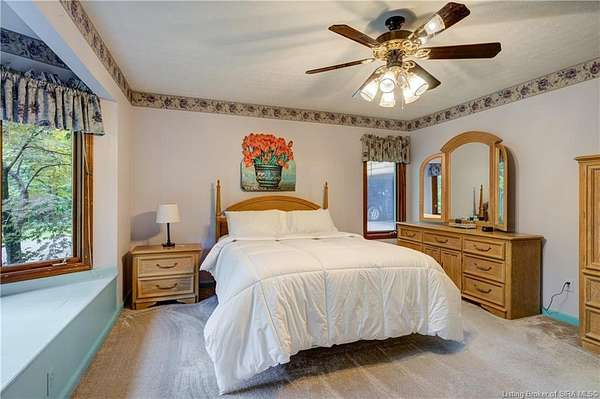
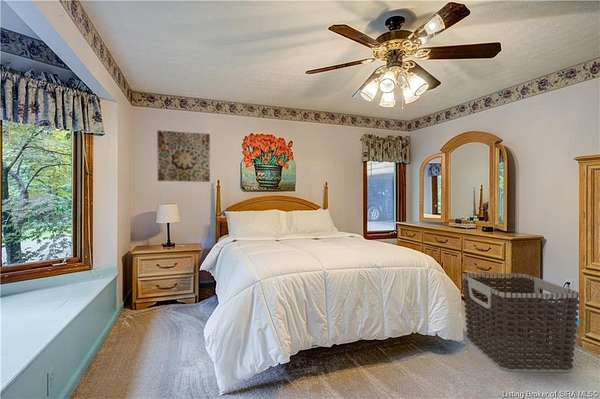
+ clothes hamper [461,272,581,373]
+ wall art [156,129,211,183]
